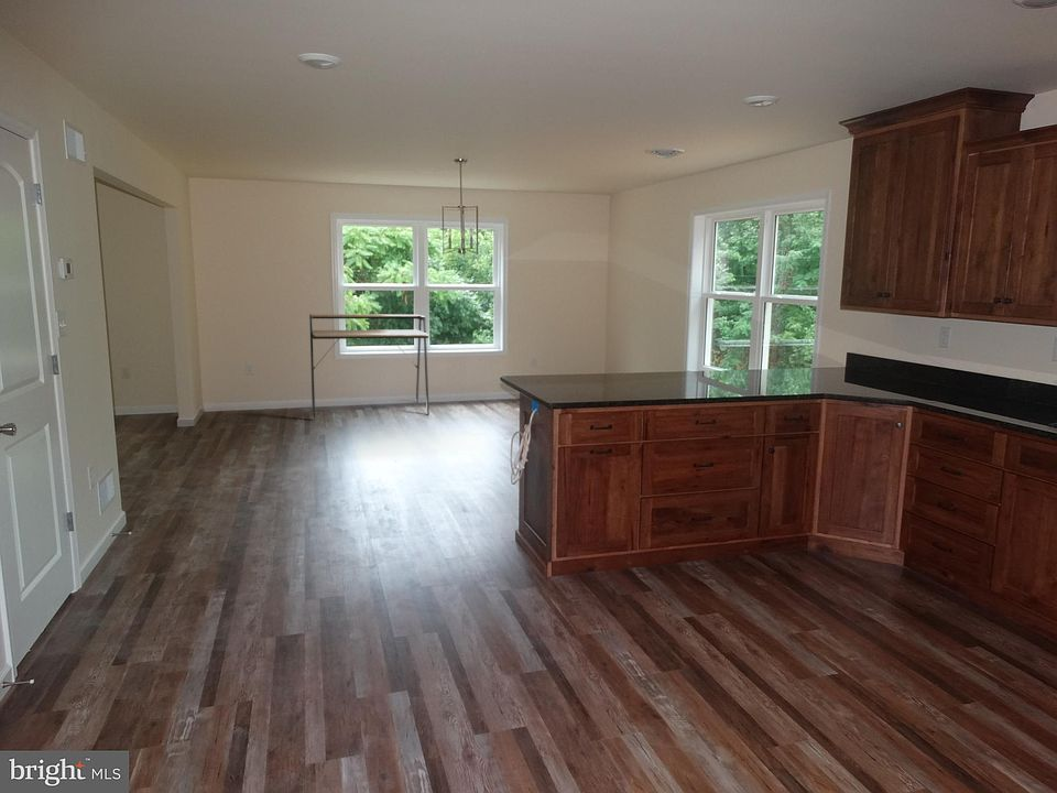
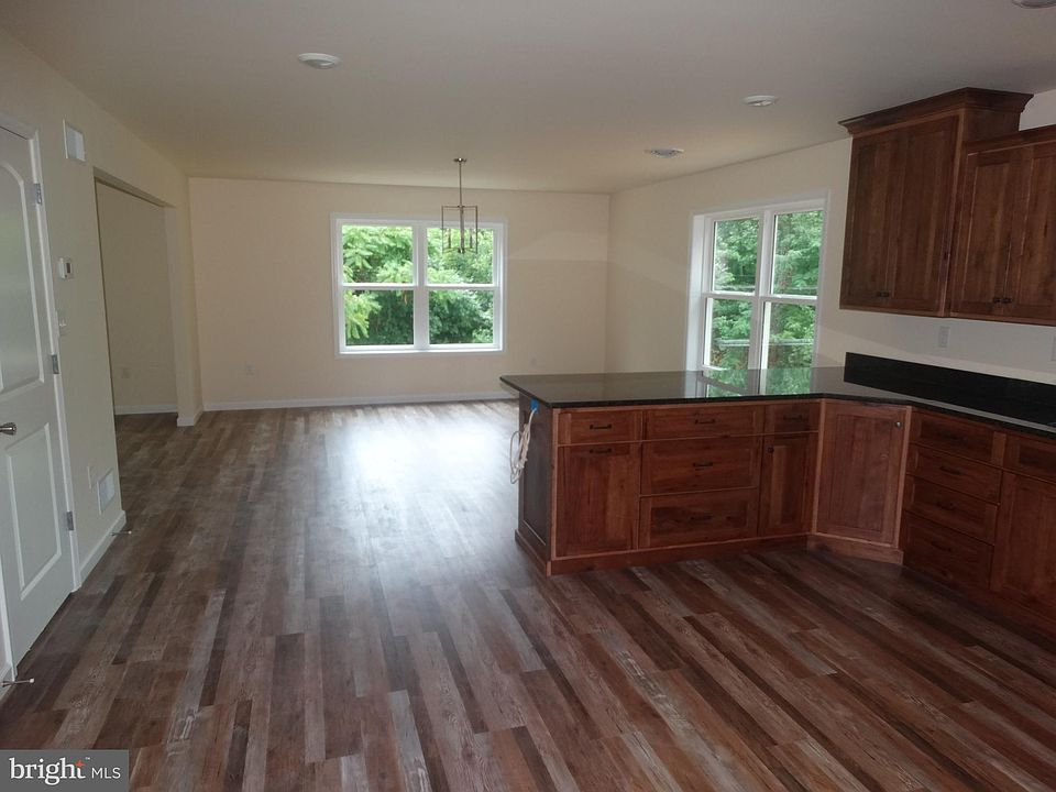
- desk [308,313,431,420]
